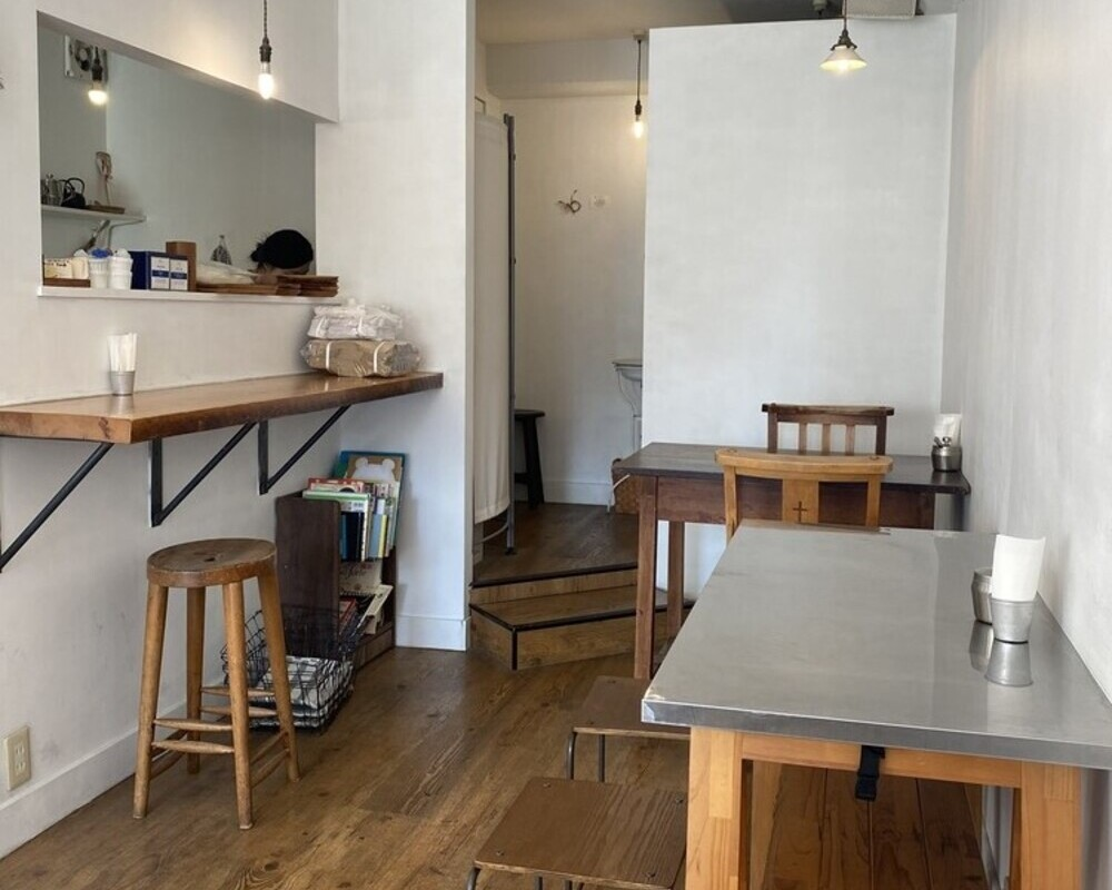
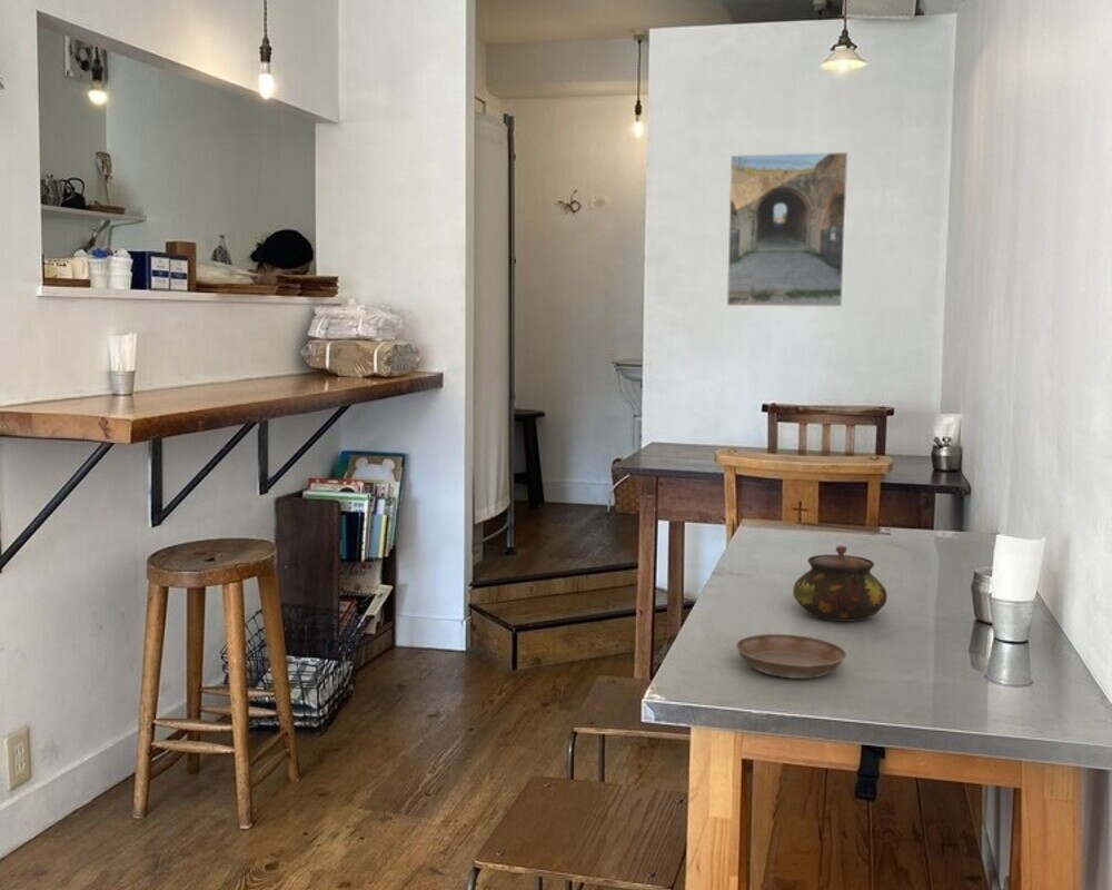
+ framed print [726,151,848,308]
+ teapot [792,544,888,623]
+ saucer [735,633,847,680]
